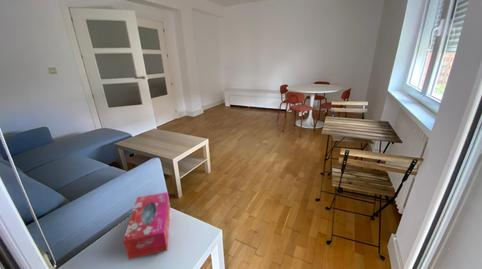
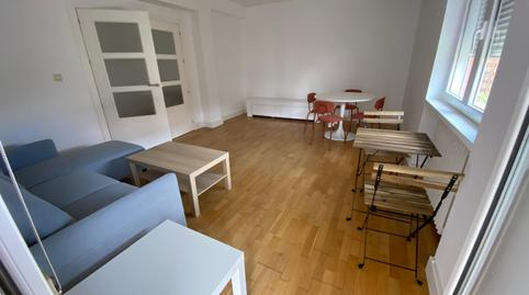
- tissue box [122,191,171,261]
